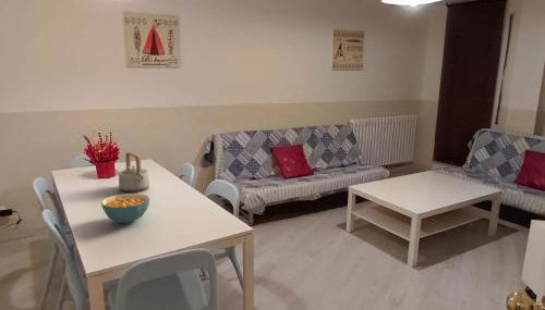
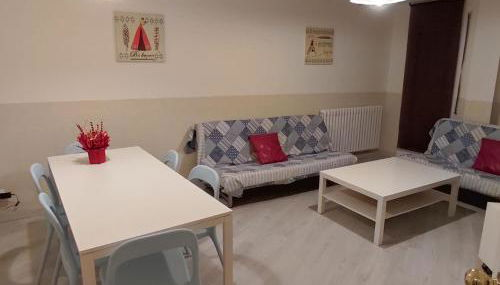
- teapot [118,151,150,193]
- cereal bowl [100,193,150,224]
